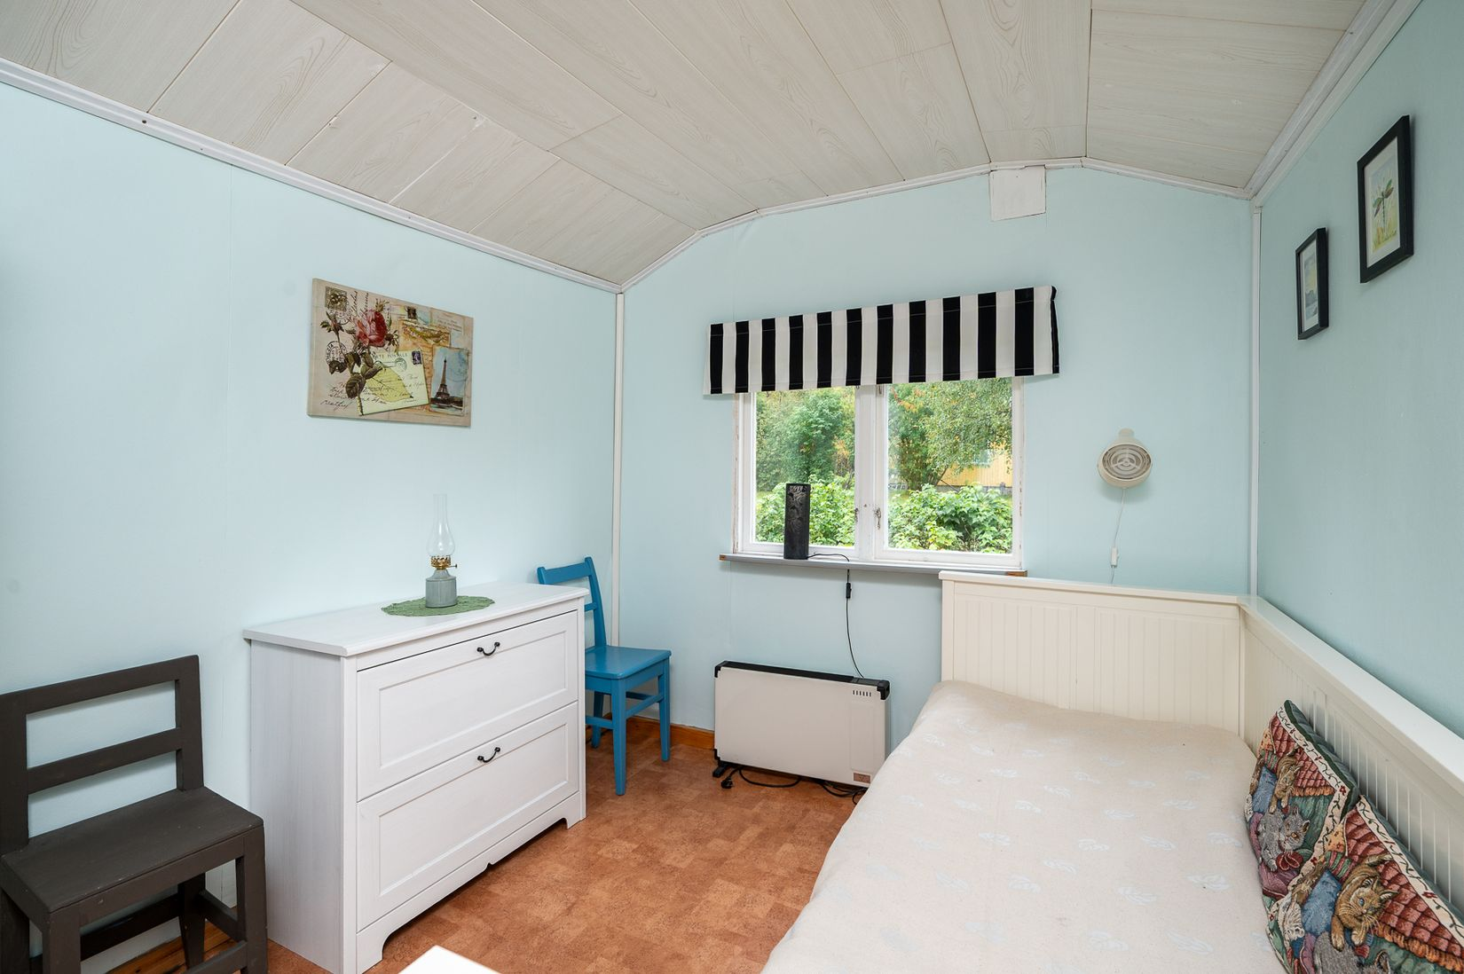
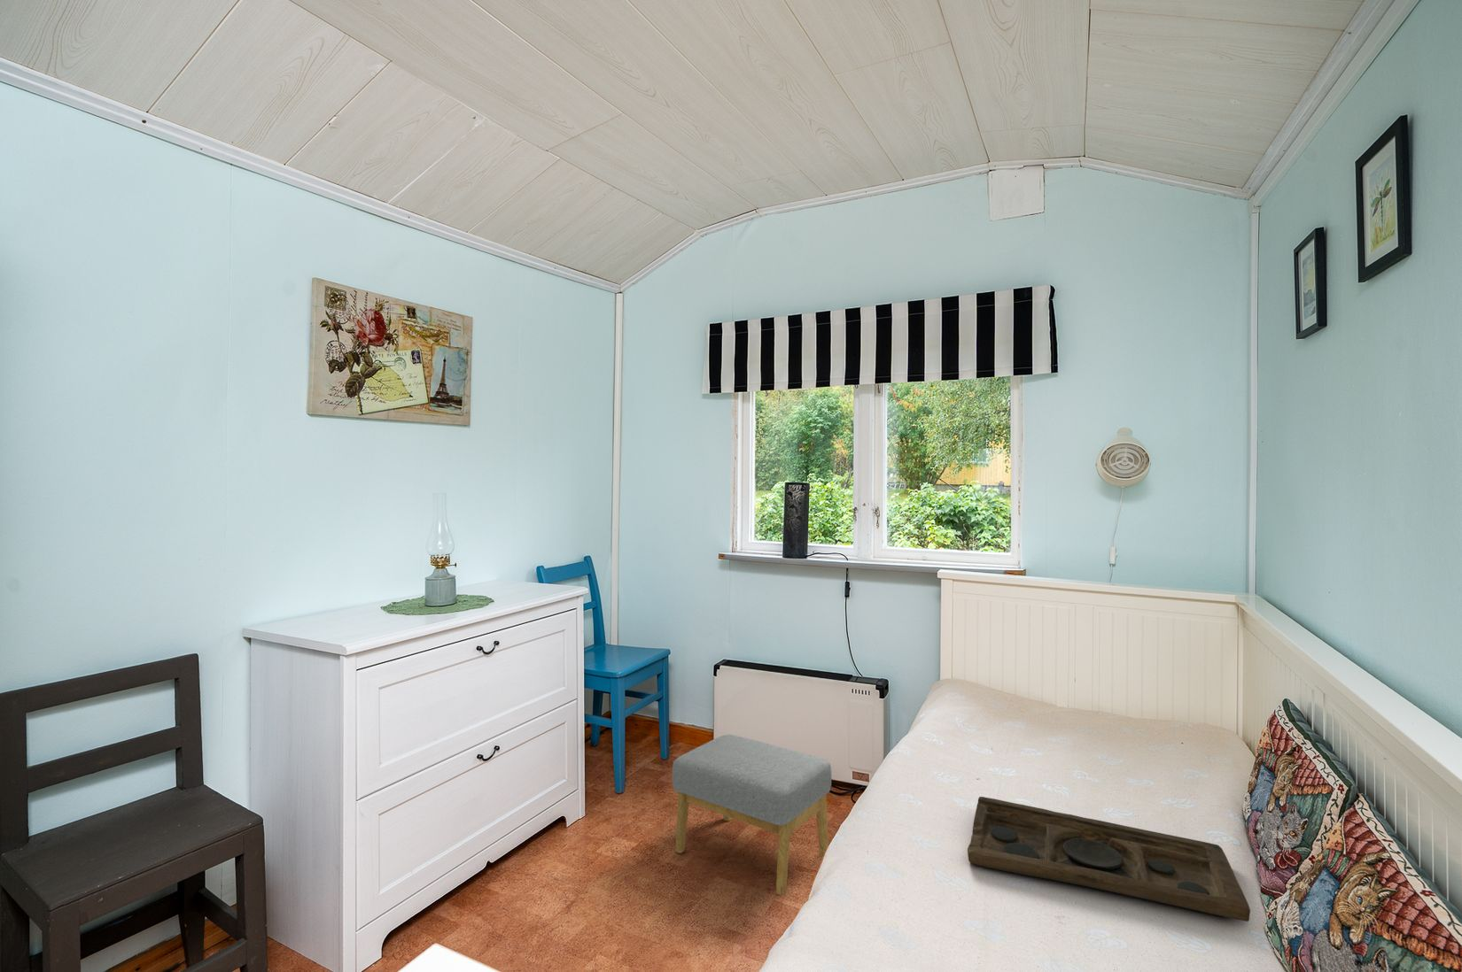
+ decorative tray [967,796,1251,922]
+ footstool [672,733,832,896]
